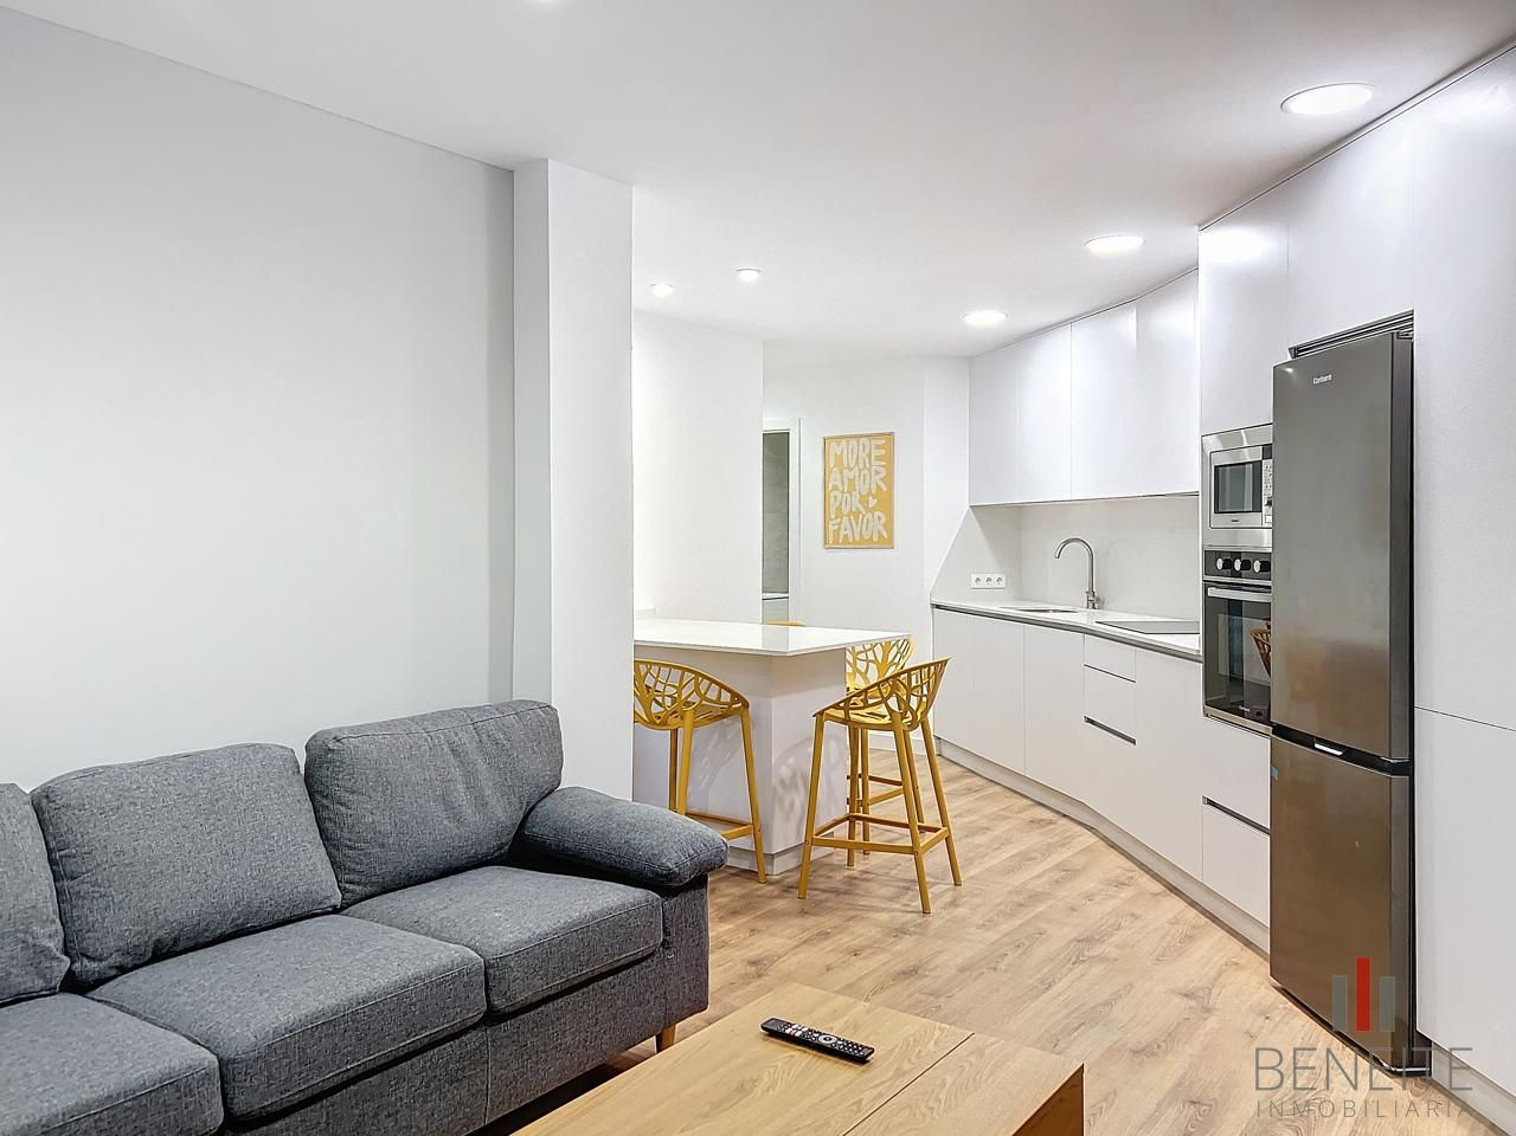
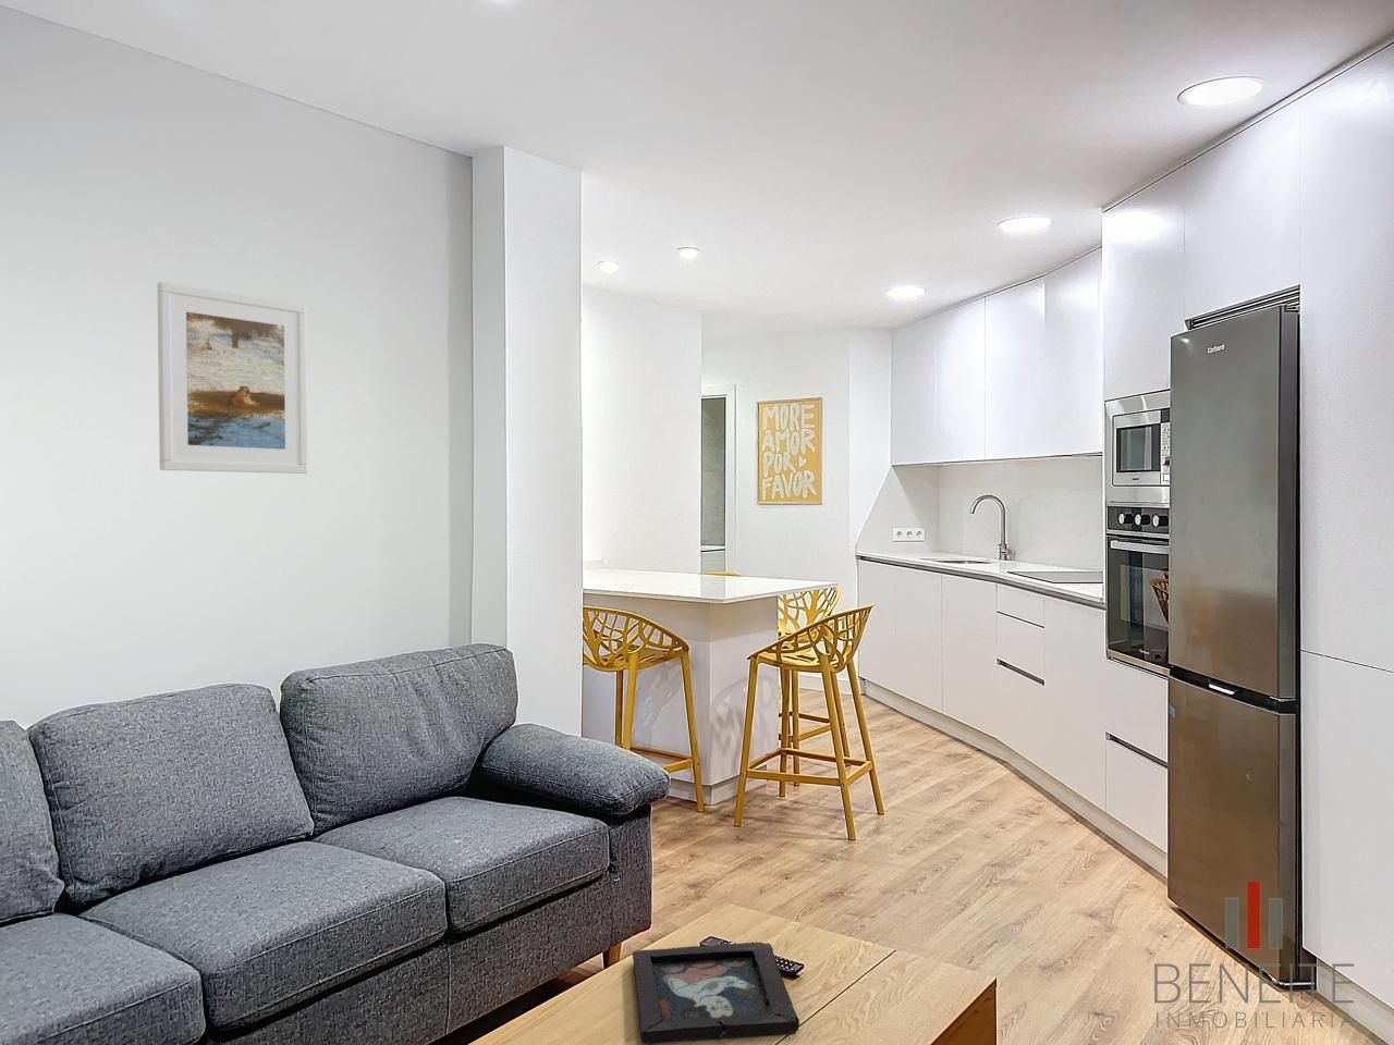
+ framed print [156,281,310,474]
+ decorative tray [631,942,800,1045]
